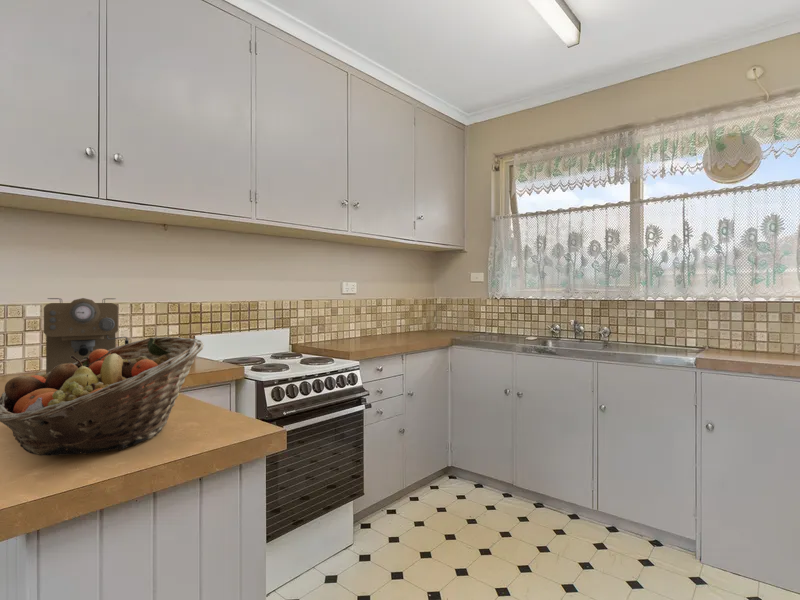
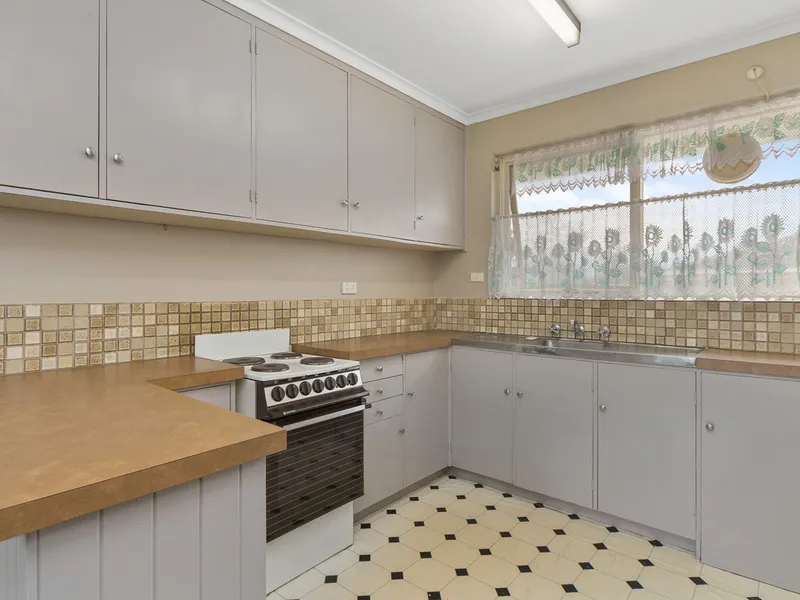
- fruit basket [0,336,205,457]
- coffee maker [43,297,130,374]
